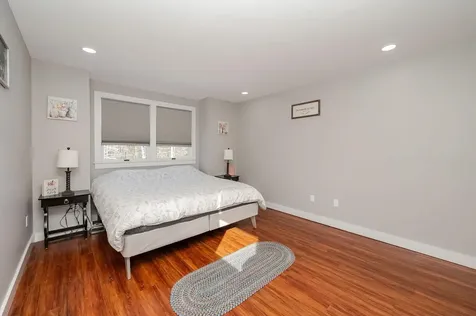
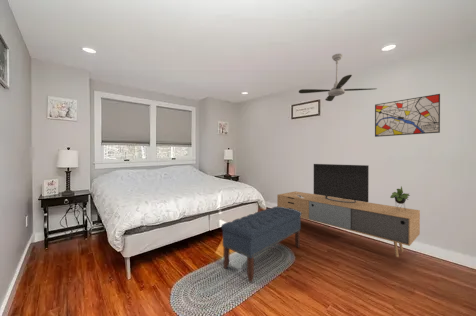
+ ceiling fan [298,52,377,102]
+ bench [220,206,302,283]
+ media console [276,163,421,258]
+ wall art [374,93,441,138]
